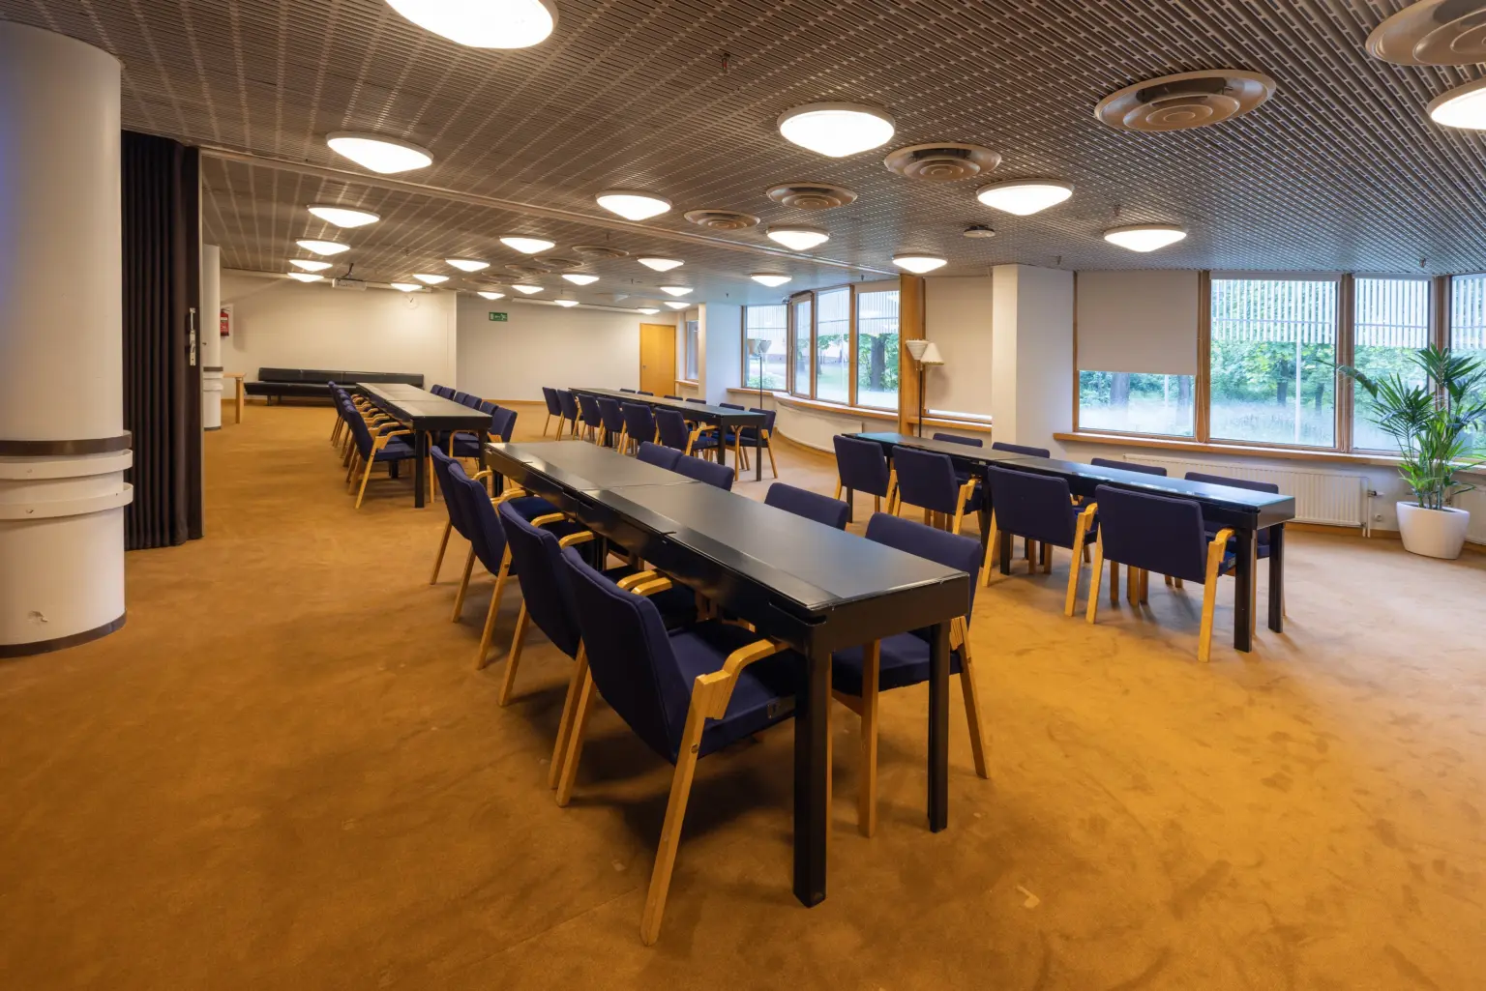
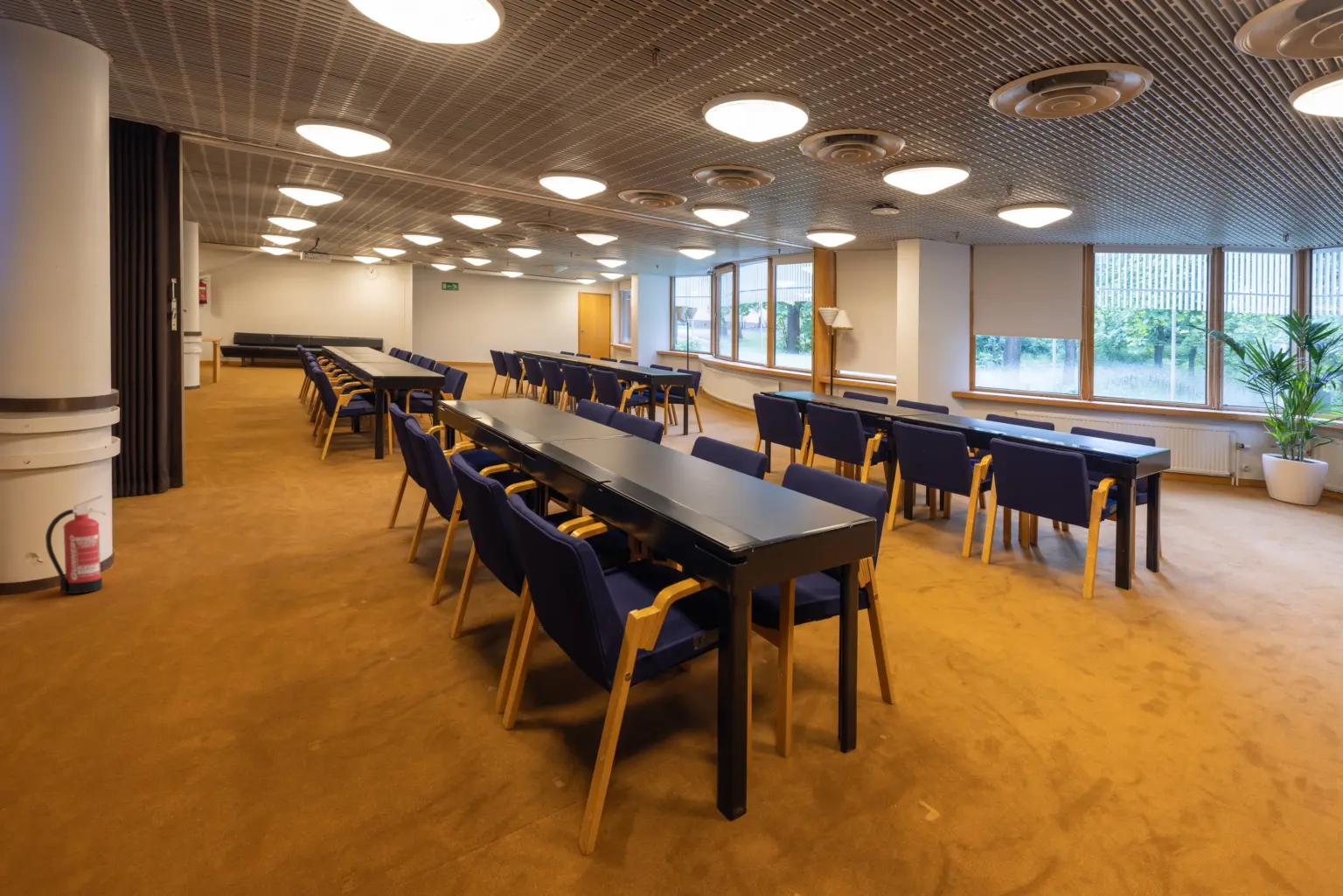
+ fire extinguisher [45,495,108,594]
